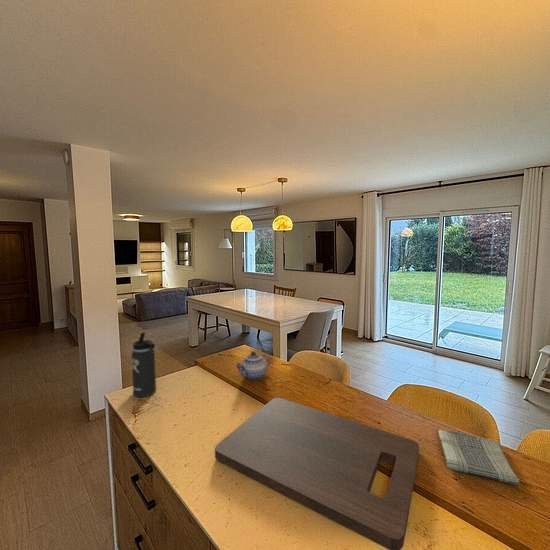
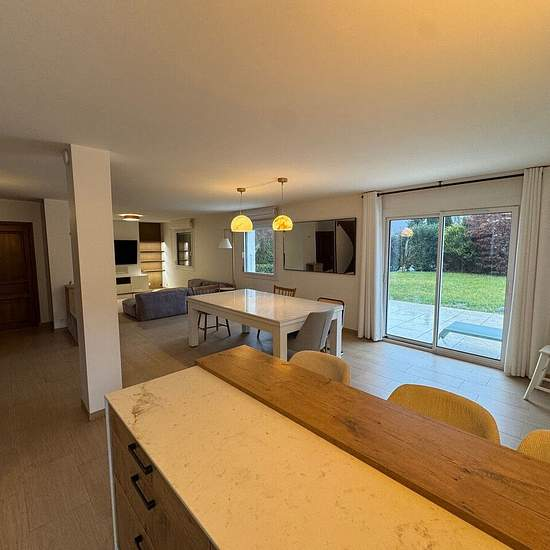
- dish towel [438,429,521,486]
- teapot [235,350,272,381]
- cutting board [214,397,420,550]
- thermos bottle [131,331,157,398]
